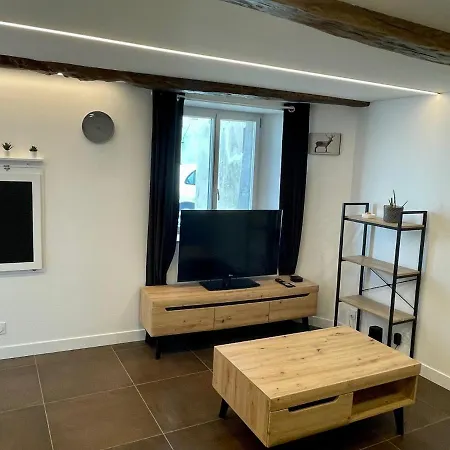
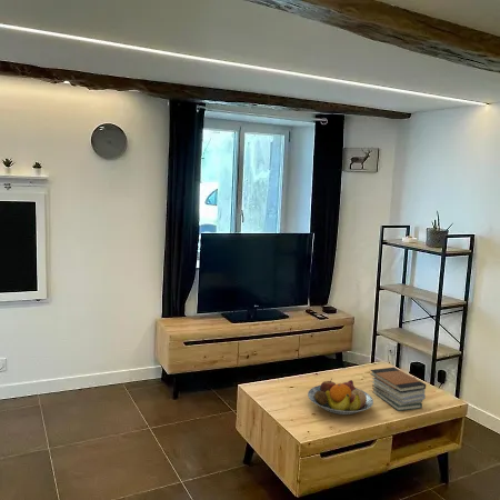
+ book stack [369,366,427,412]
+ fruit bowl [307,378,374,416]
